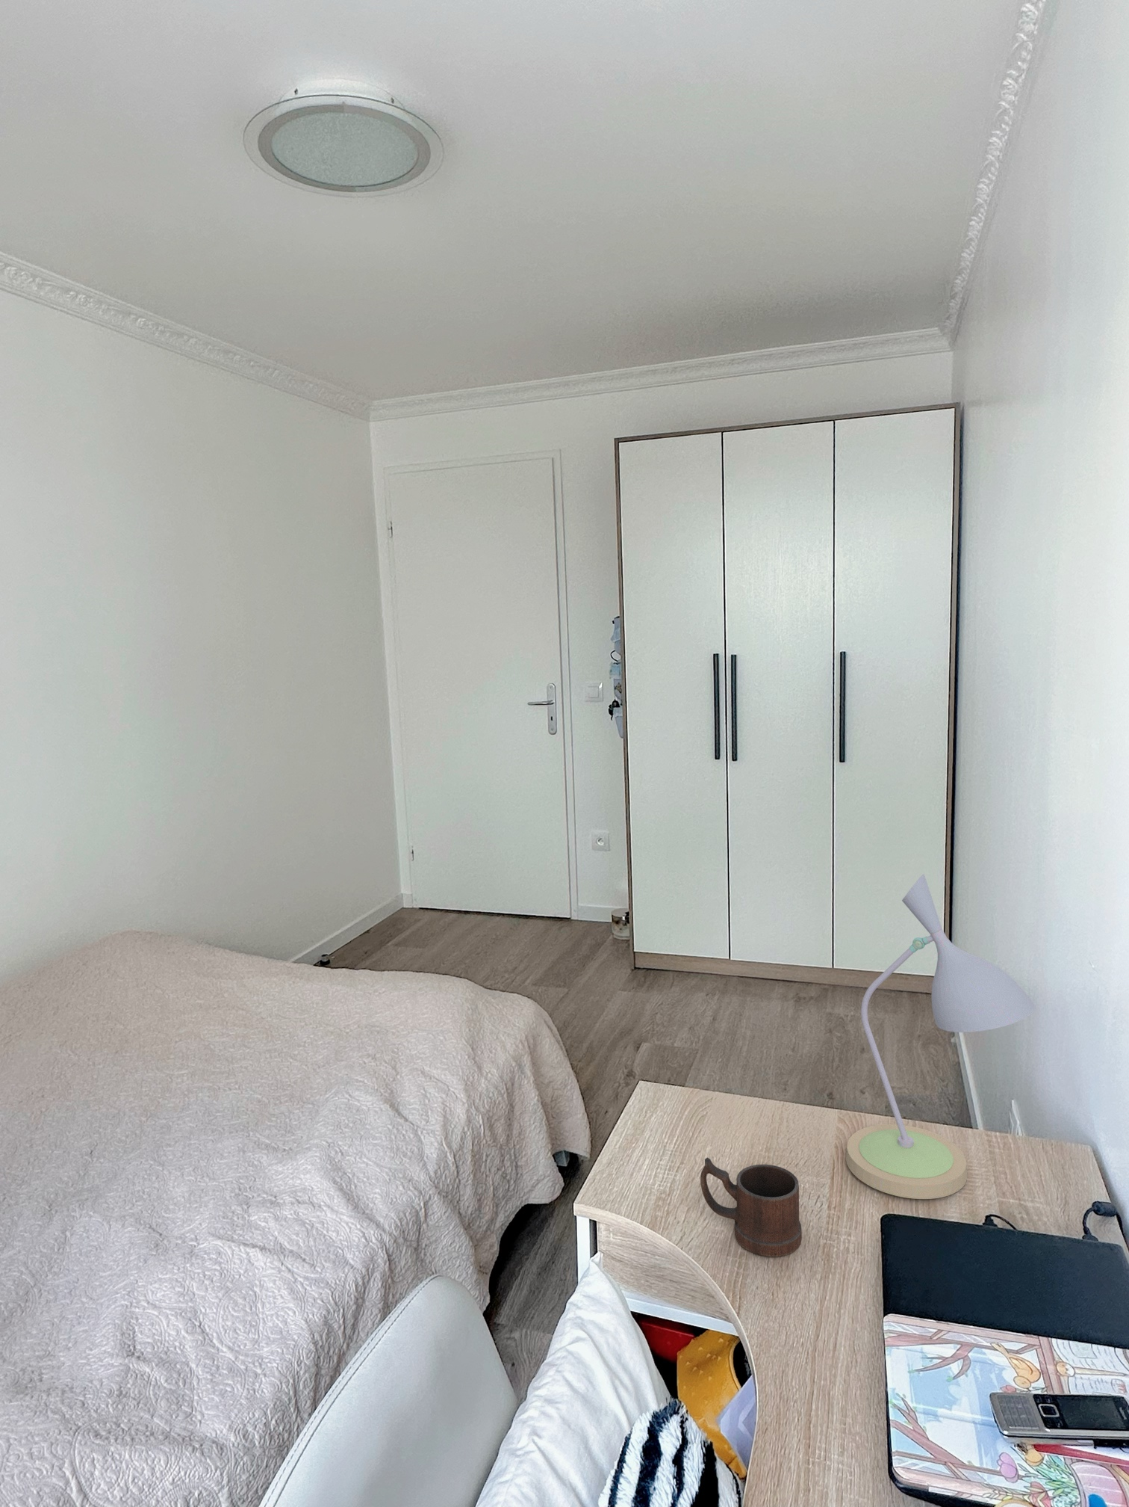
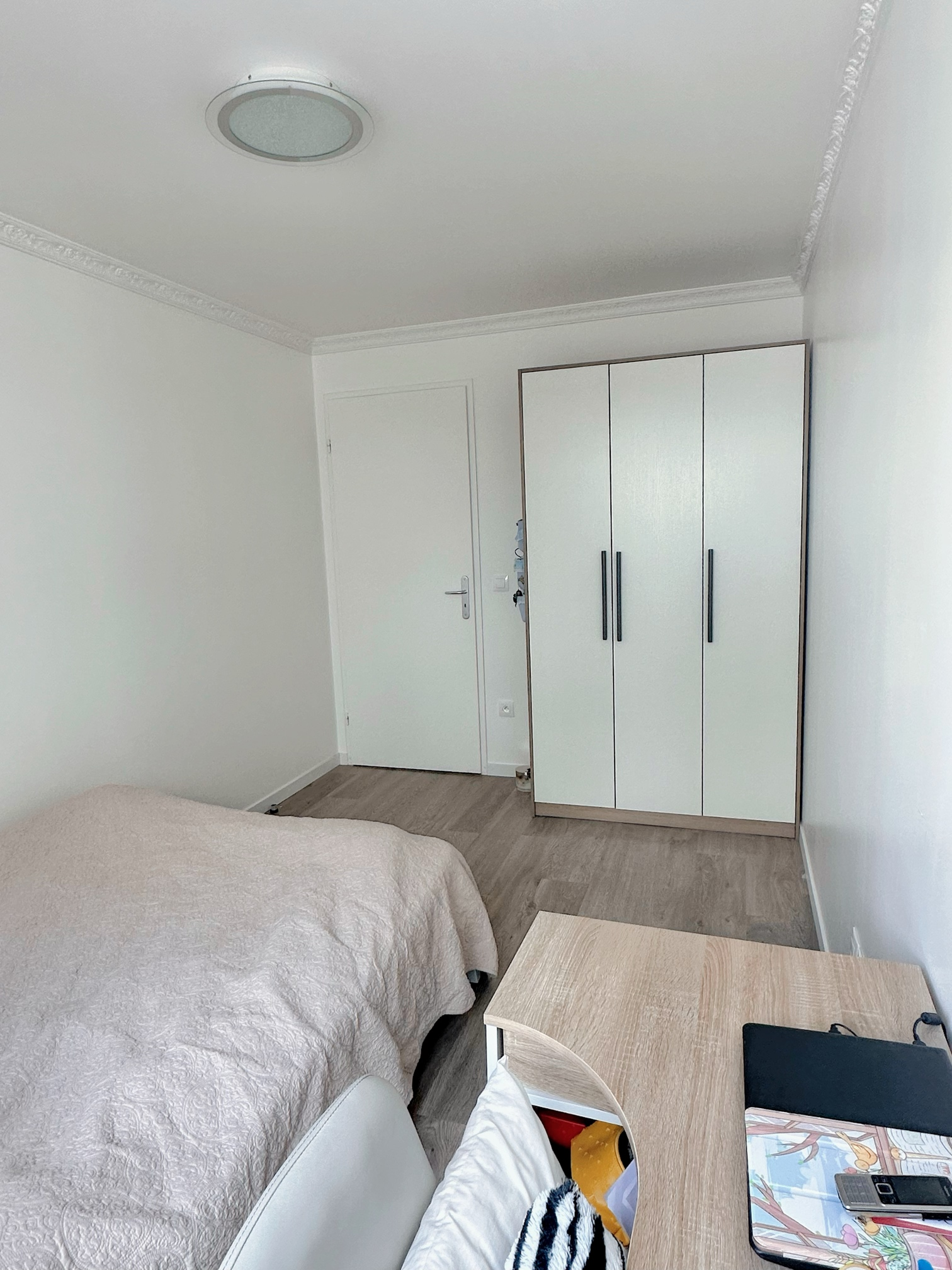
- desk lamp [846,873,1036,1200]
- mug [700,1157,803,1258]
